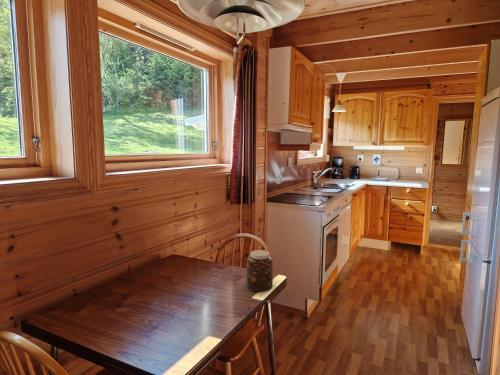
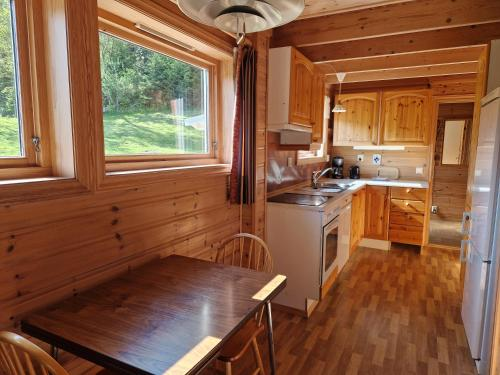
- jar [246,249,274,293]
